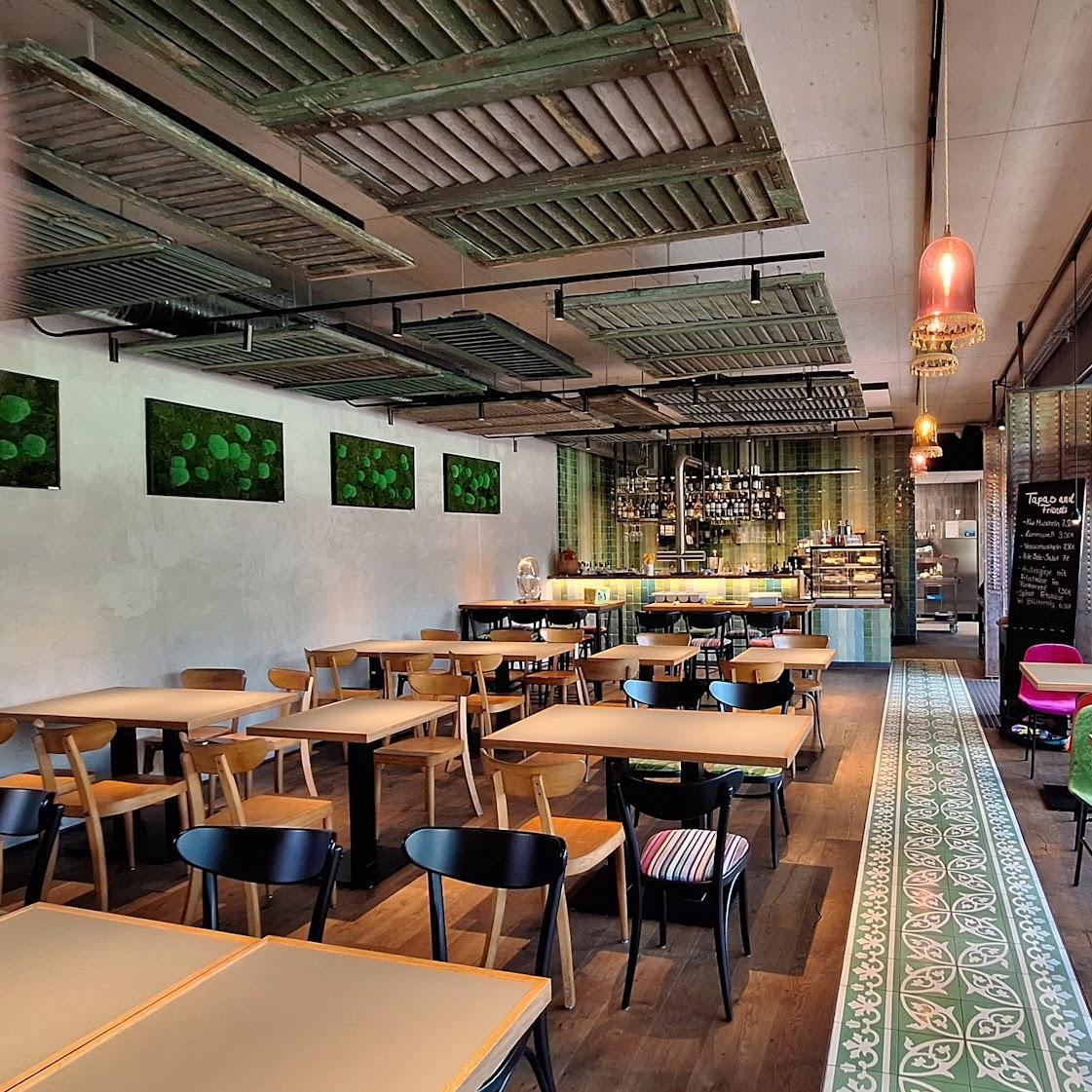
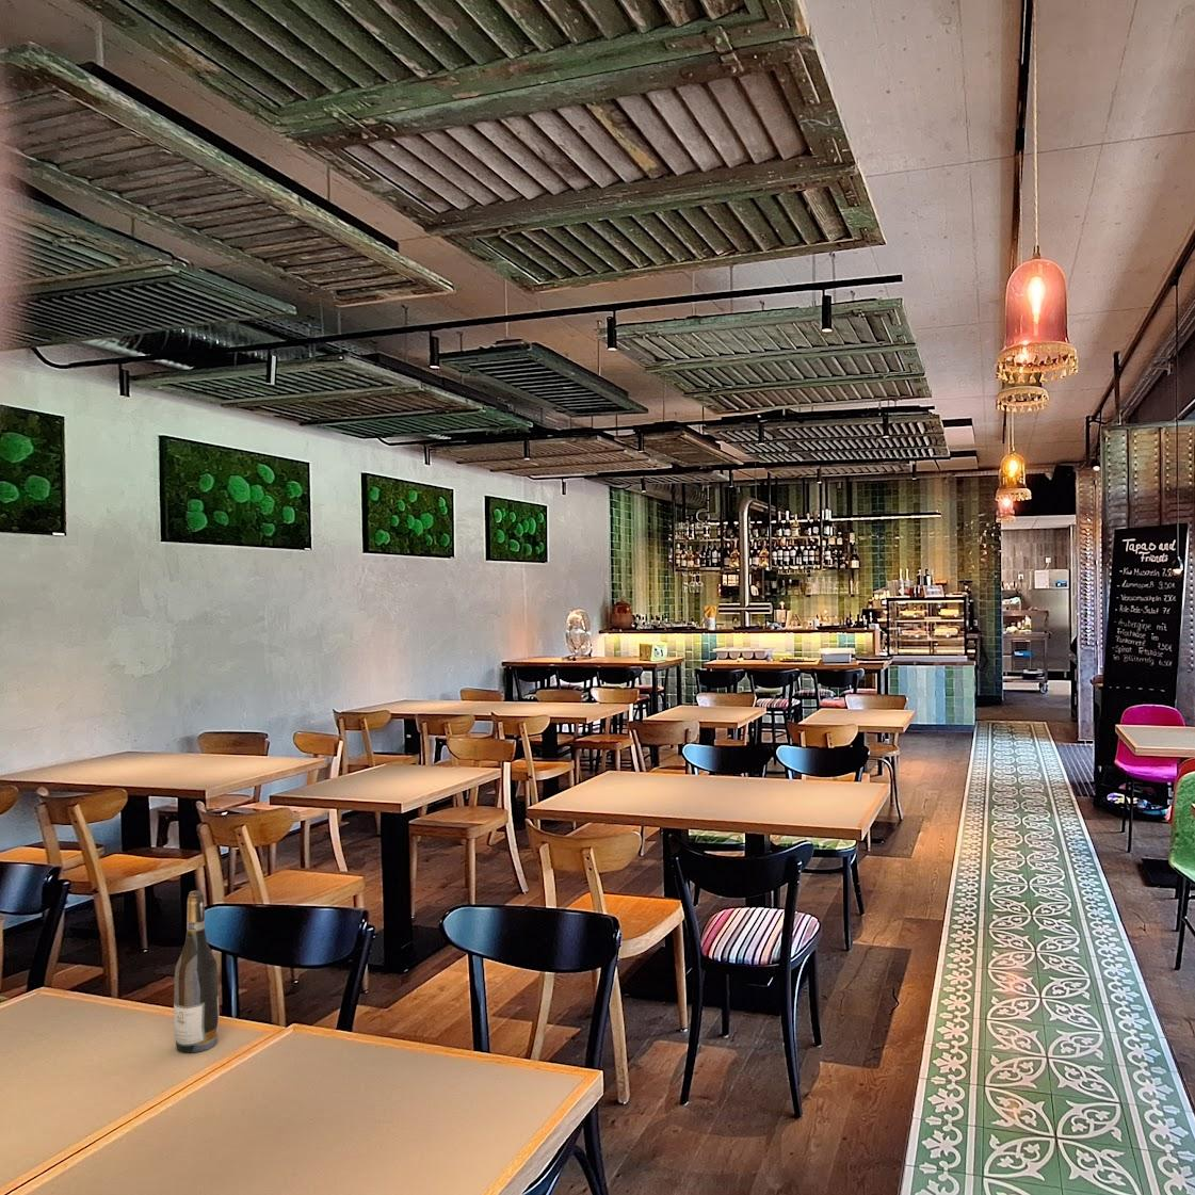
+ wine bottle [173,889,220,1054]
